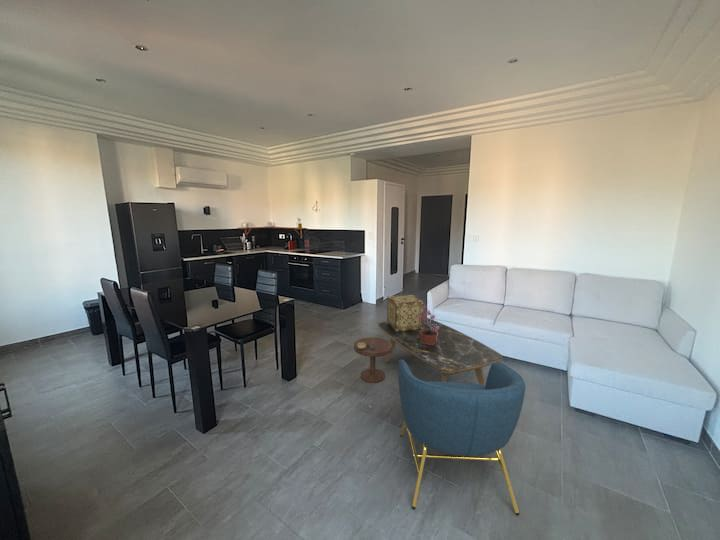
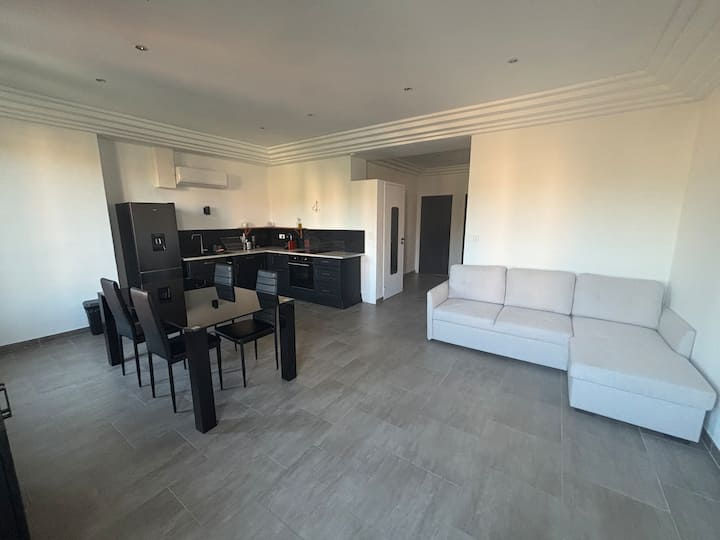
- potted plant [417,305,446,345]
- armchair [397,358,526,516]
- coffee table [378,317,503,386]
- decorative box [386,294,425,331]
- side table [353,336,392,384]
